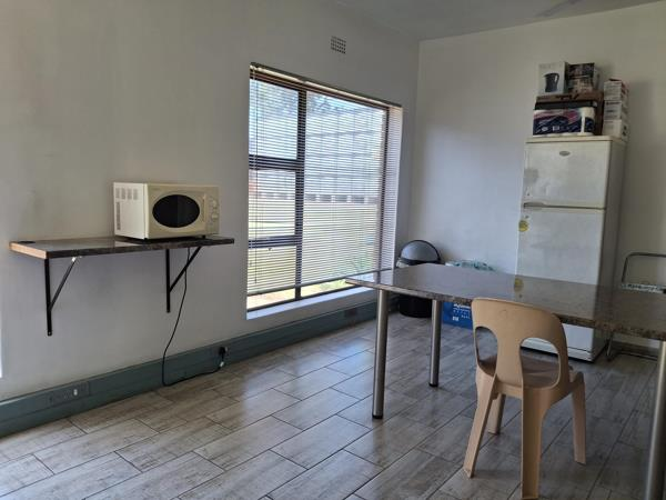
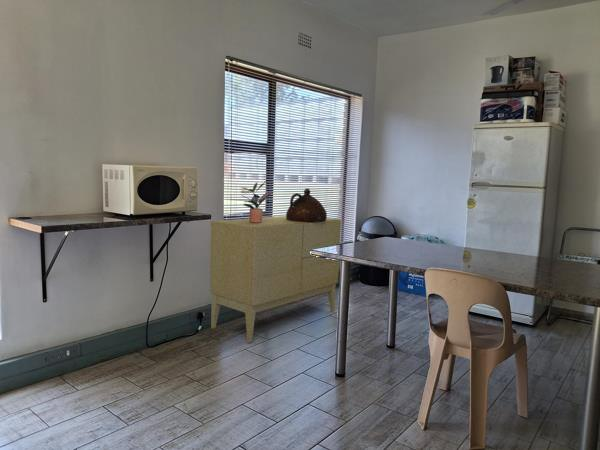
+ potted plant [240,180,273,223]
+ ceramic jug [285,187,328,222]
+ sideboard [209,215,342,343]
